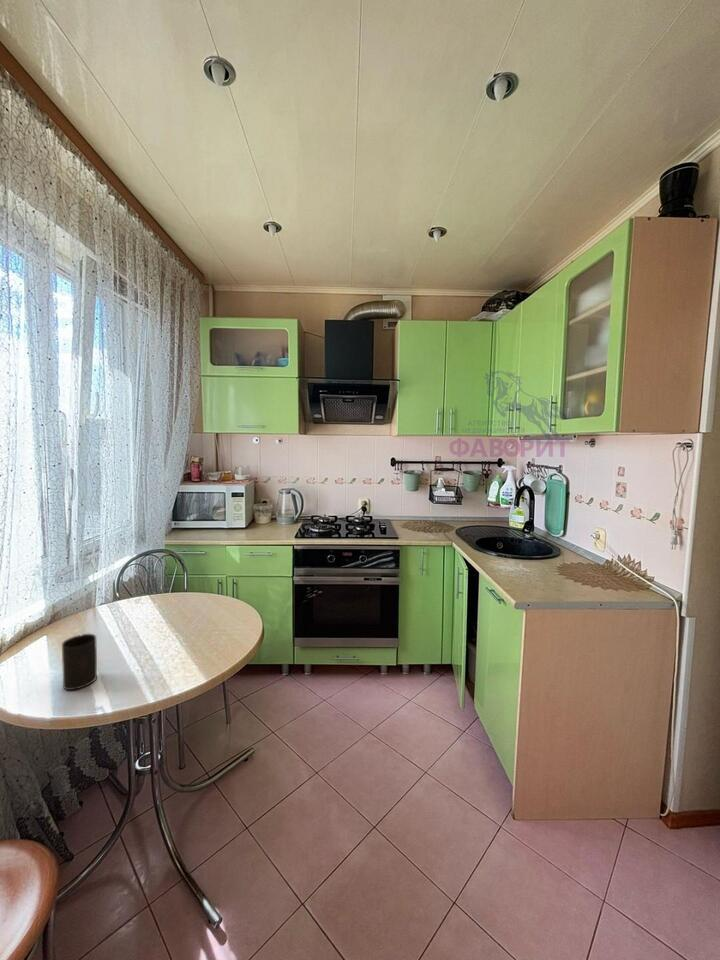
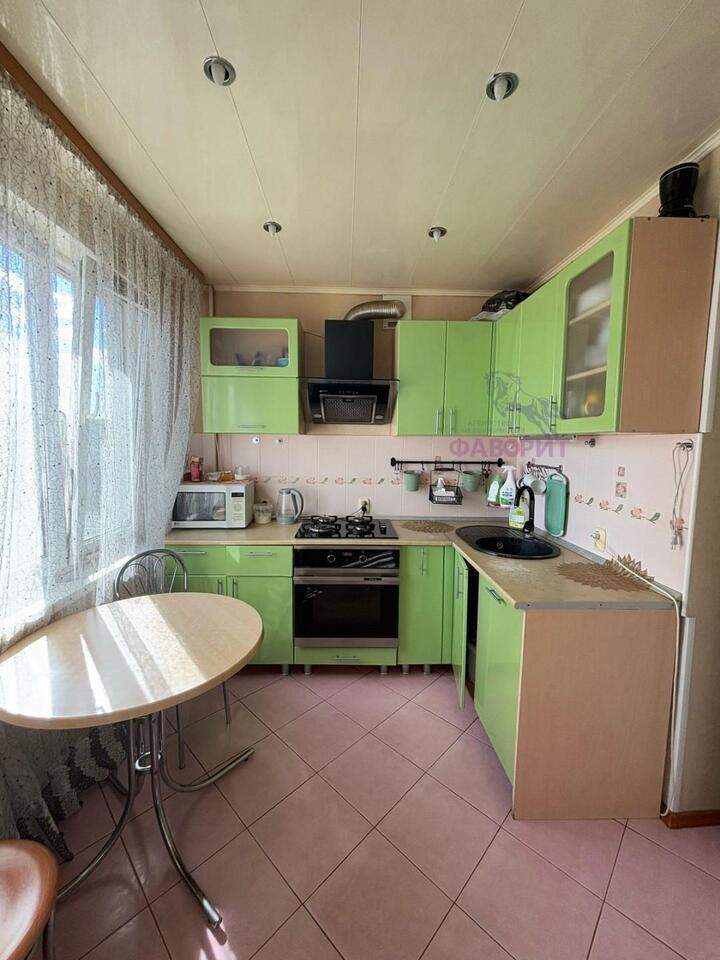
- cup [61,633,98,691]
